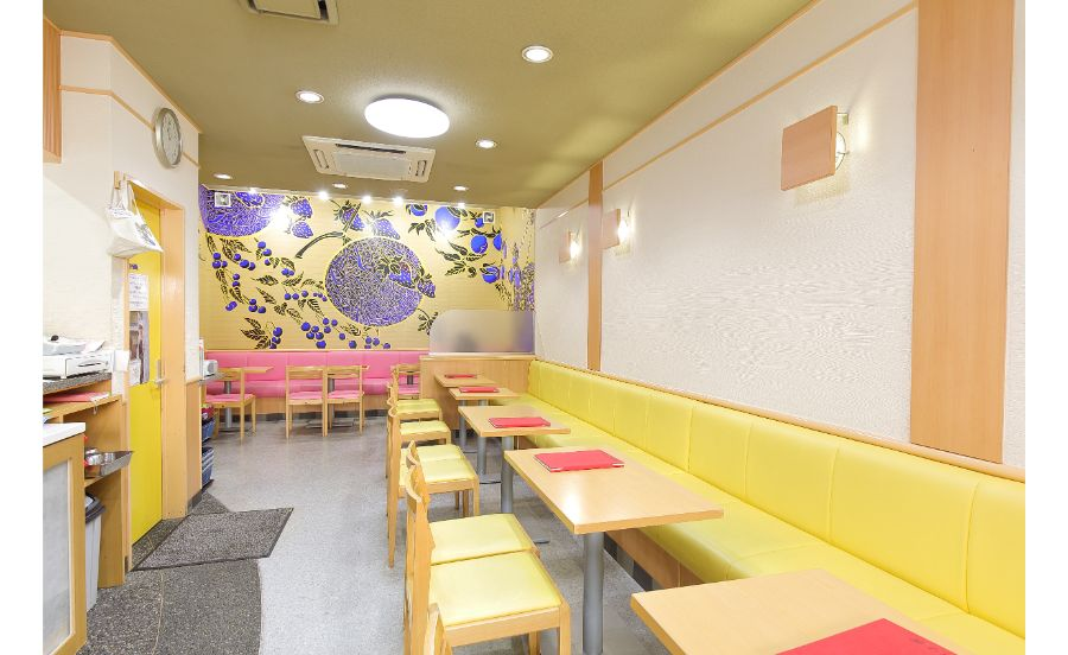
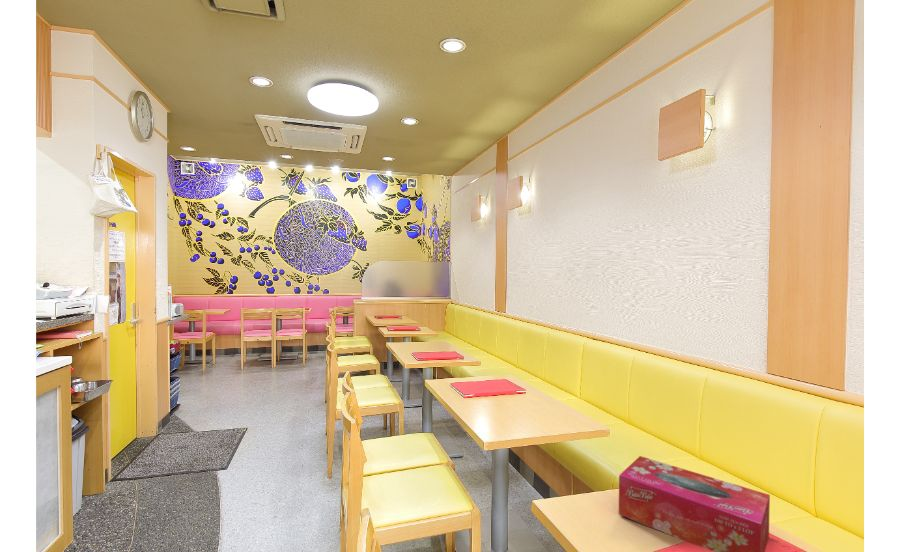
+ tissue box [618,455,771,552]
